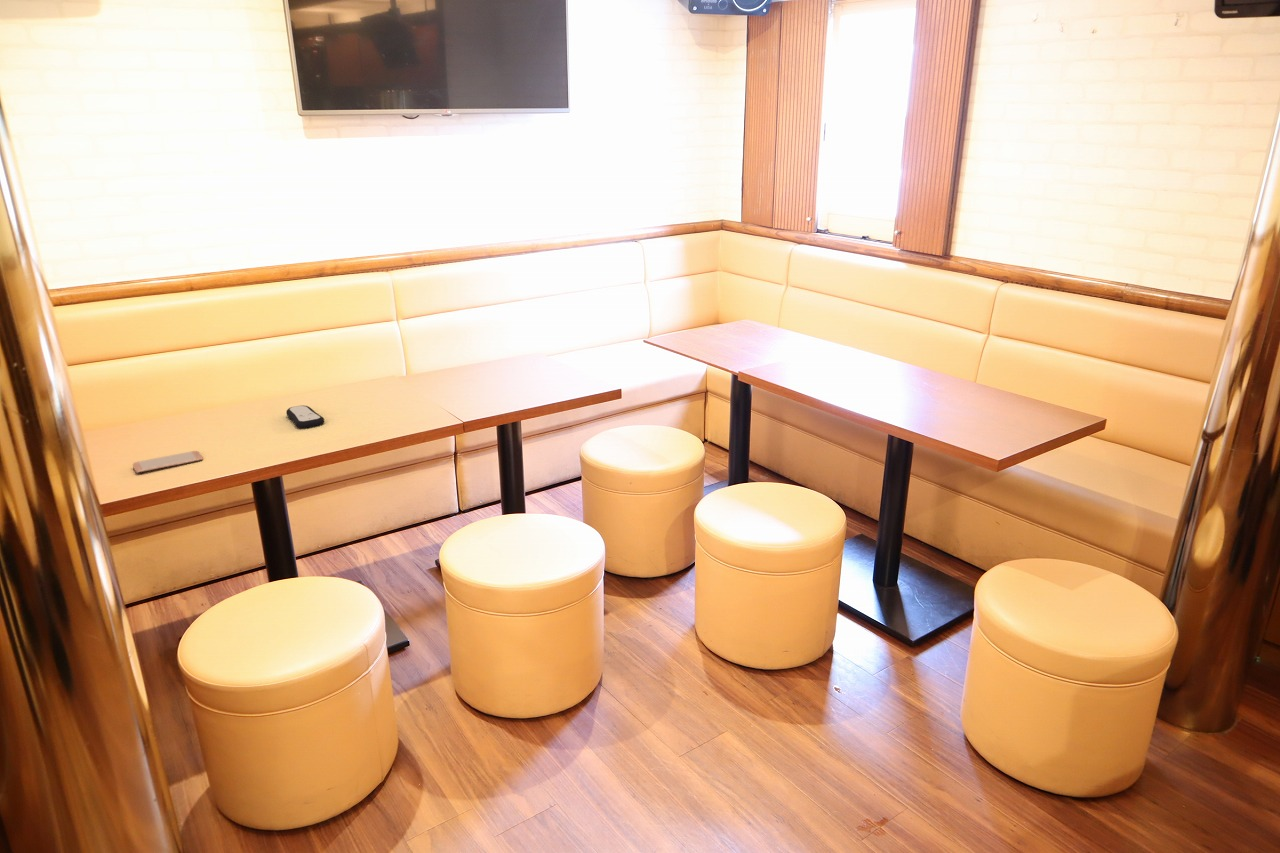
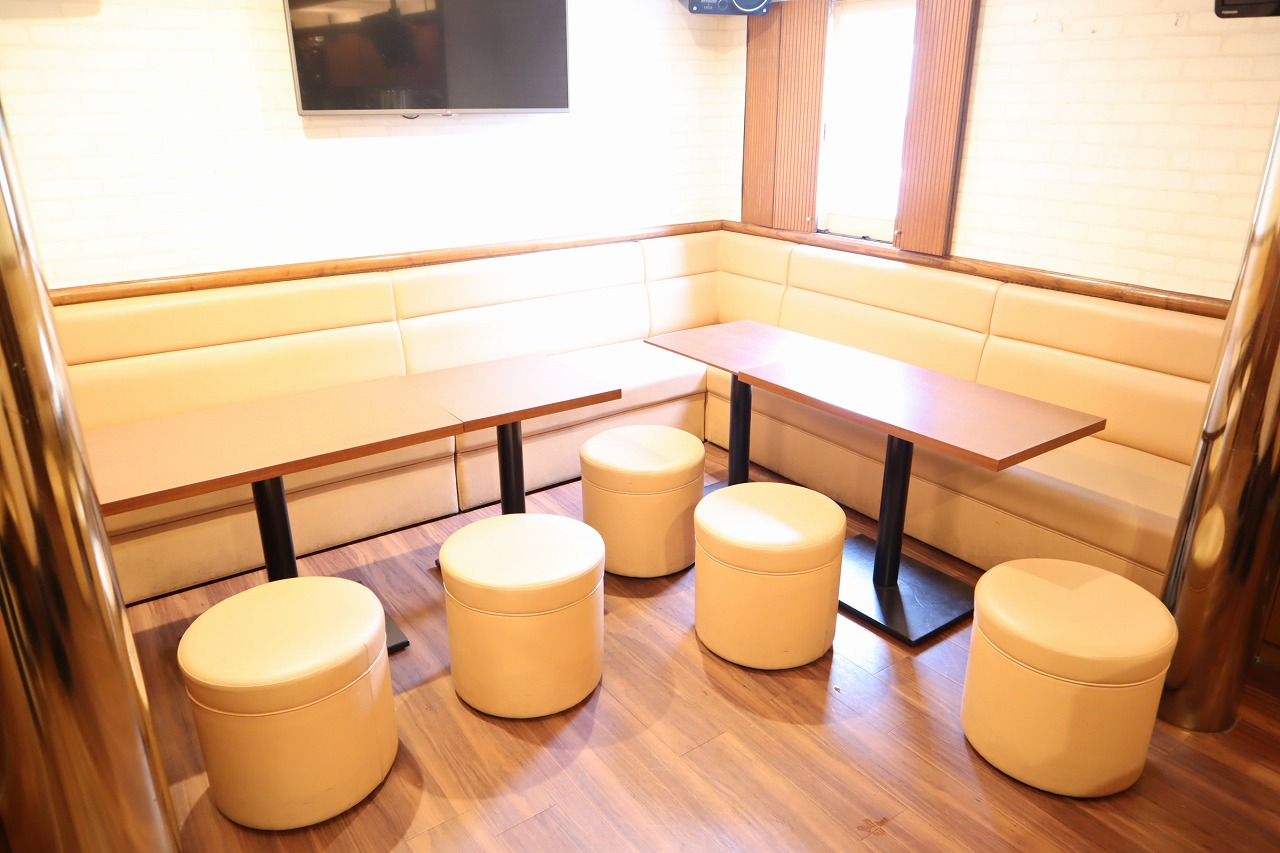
- remote control [286,404,325,429]
- smartphone [132,450,204,474]
